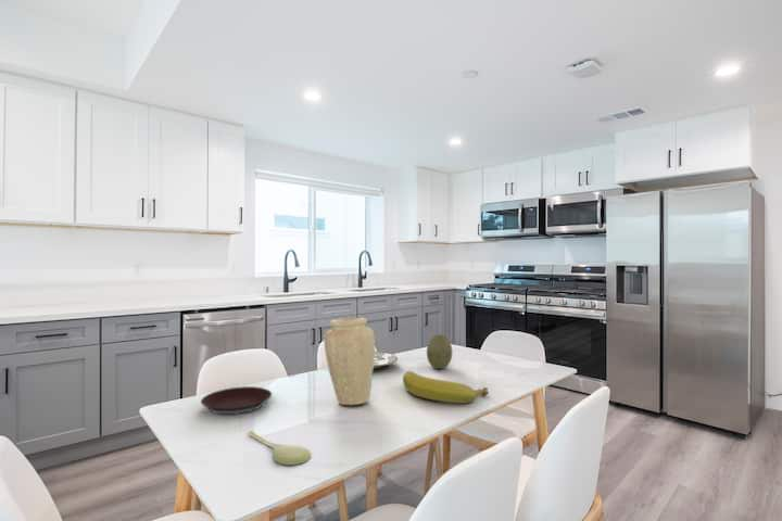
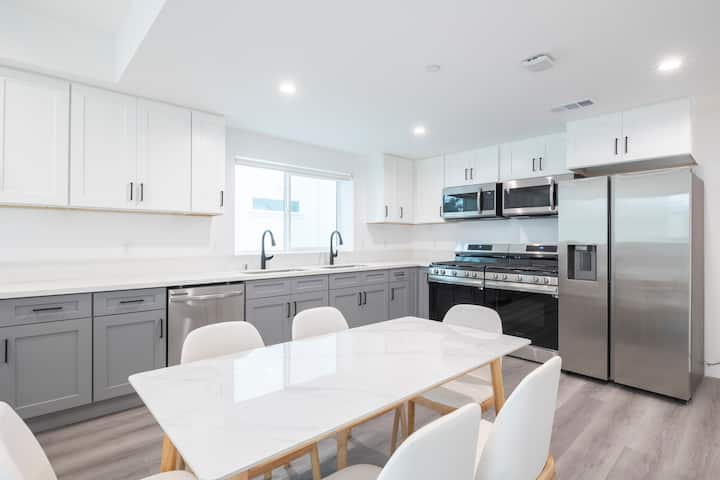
- plate [373,351,399,370]
- plate [200,385,273,416]
- fruit [426,333,453,370]
- vase [323,317,376,406]
- banana [402,370,490,404]
- spoon [245,430,312,466]
